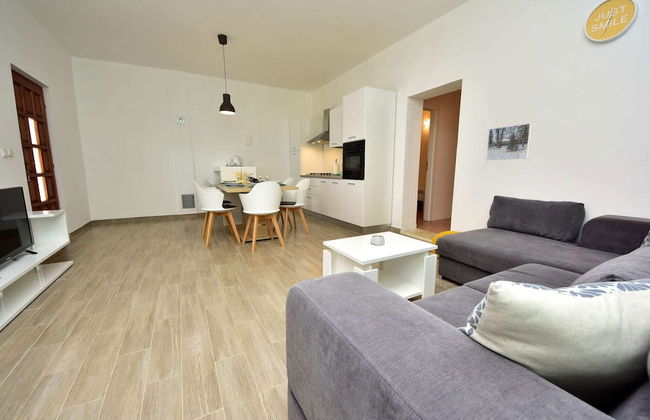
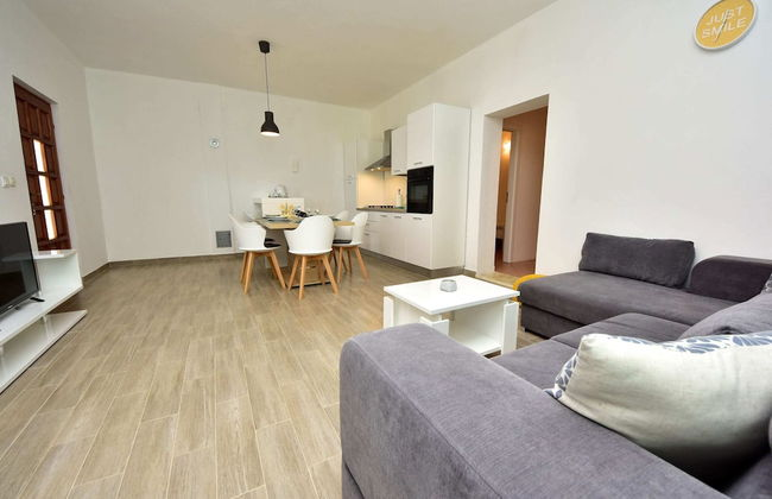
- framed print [485,122,533,161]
